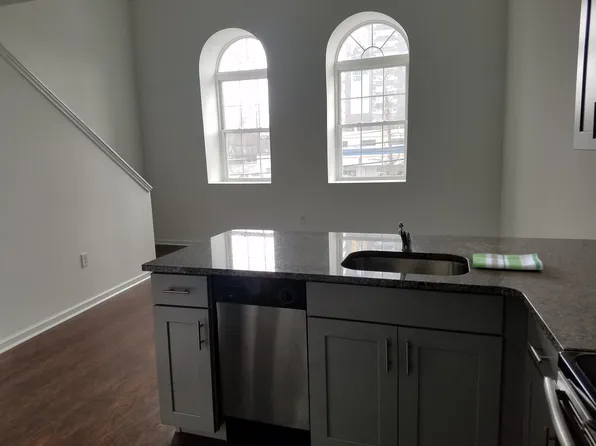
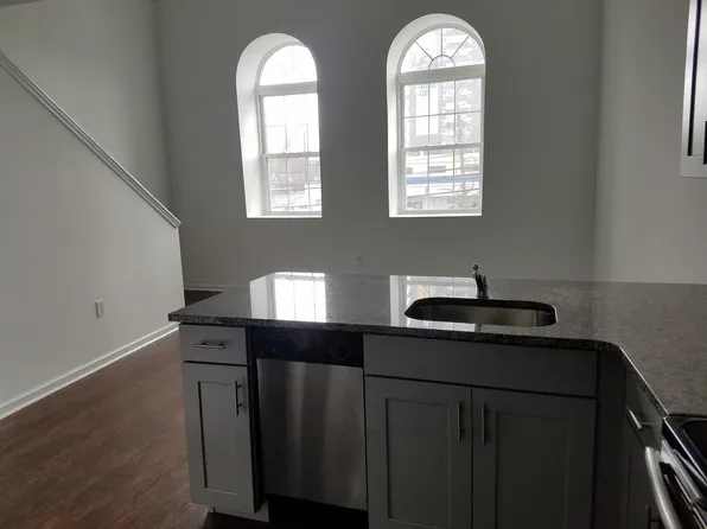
- dish towel [471,253,544,271]
